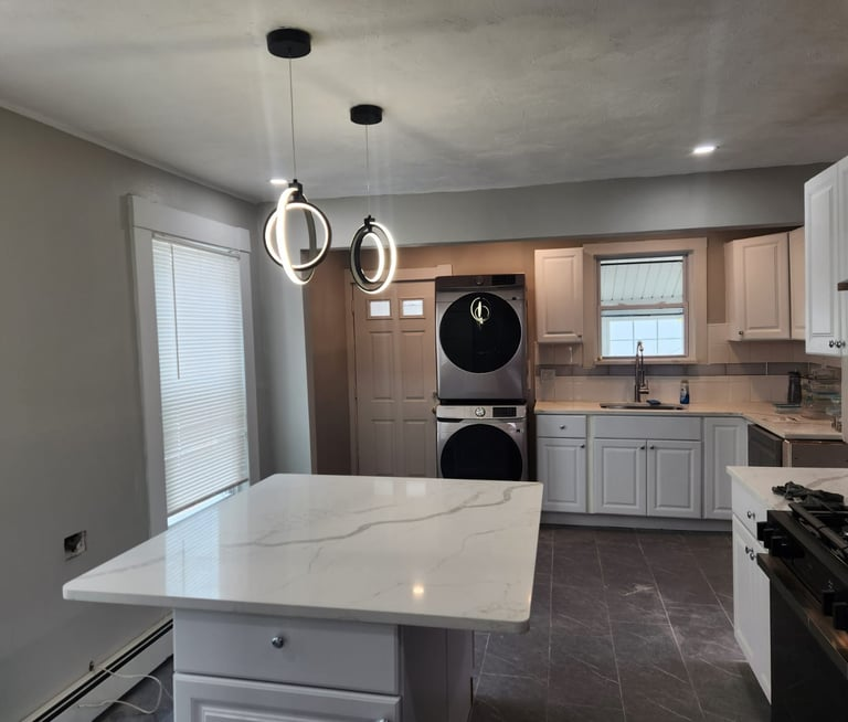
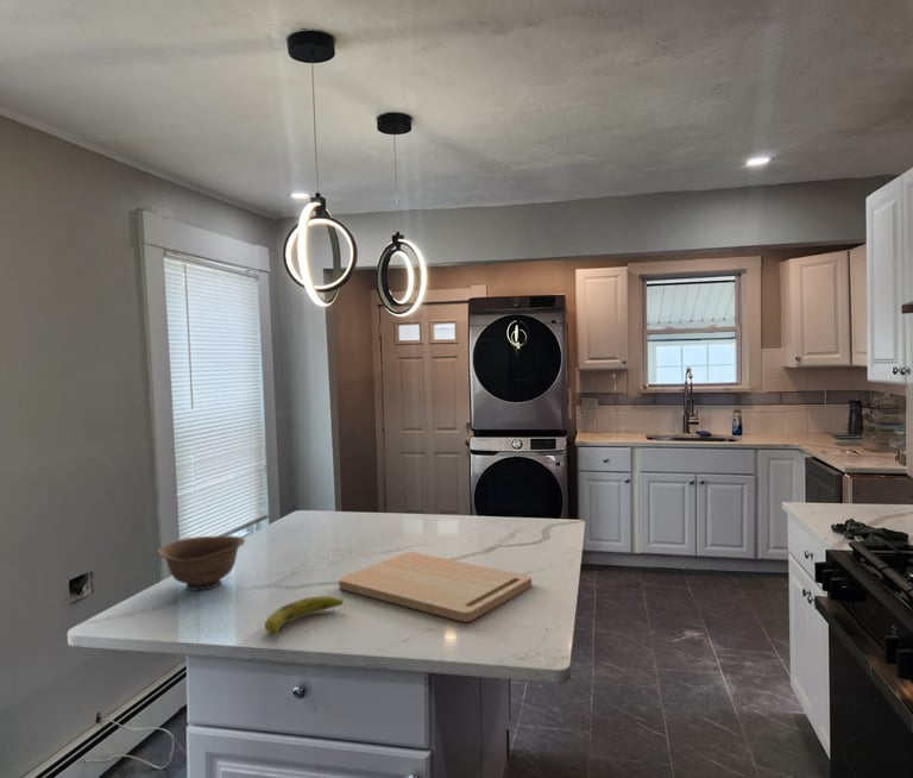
+ bowl [156,534,246,591]
+ cutting board [338,551,533,622]
+ fruit [264,595,345,639]
